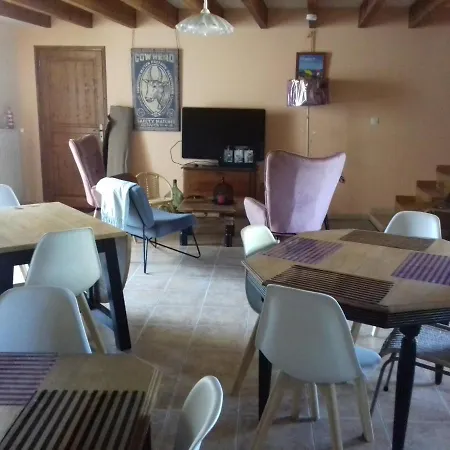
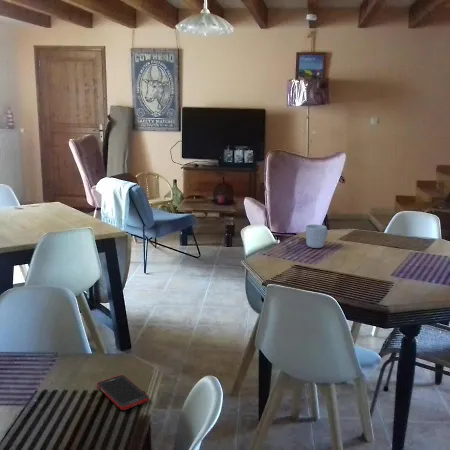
+ cell phone [96,374,150,411]
+ mug [305,224,329,249]
